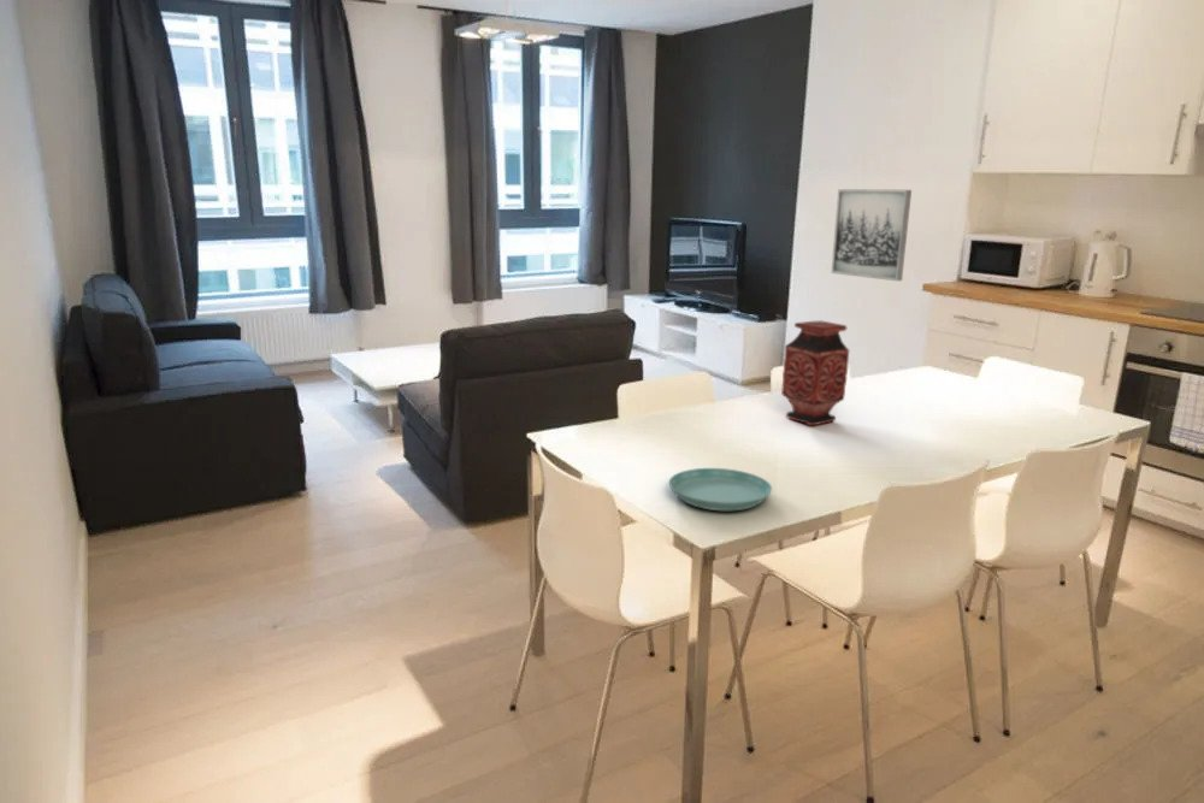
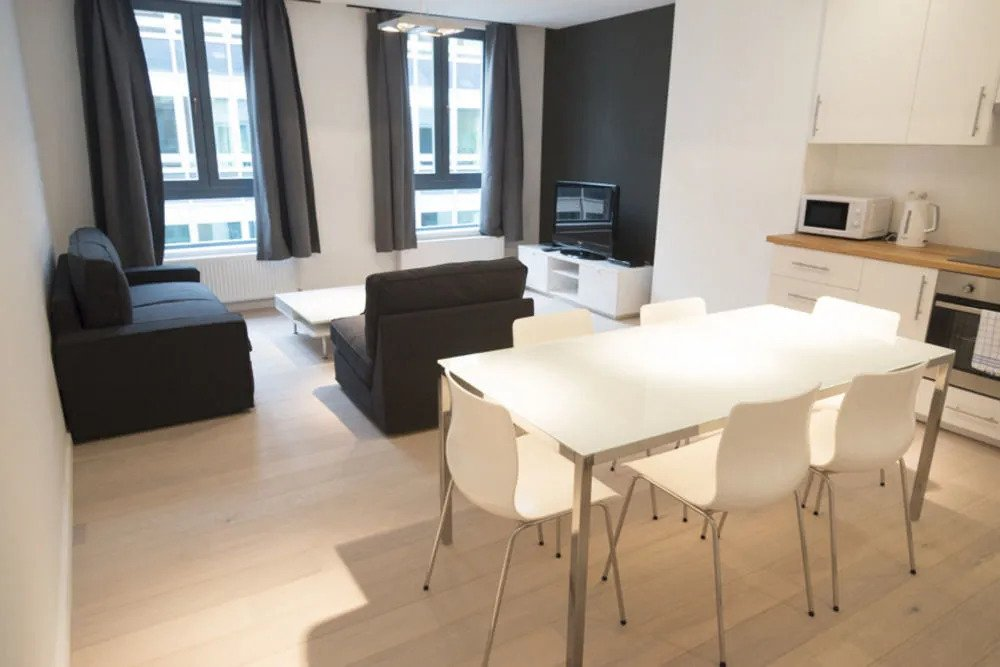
- vase [780,319,850,427]
- saucer [668,467,773,512]
- wall art [830,188,913,282]
